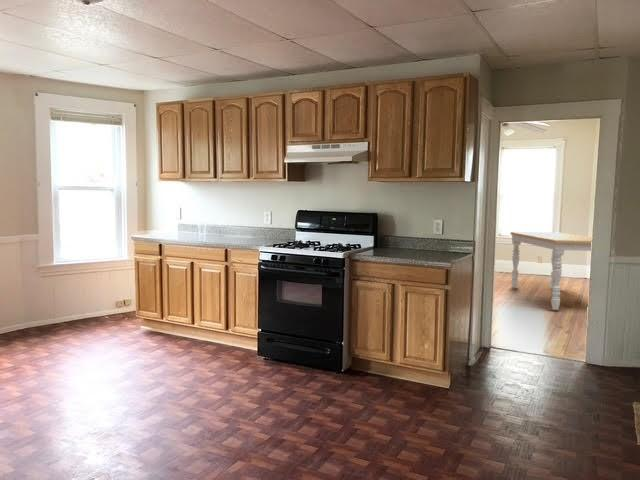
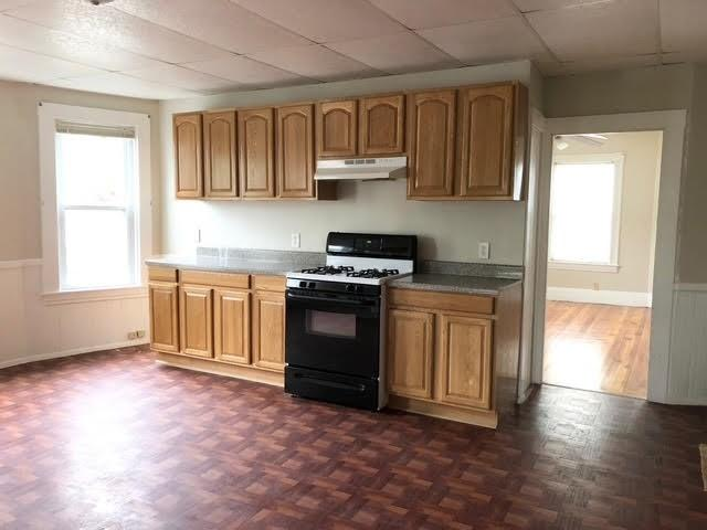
- dining table [510,231,593,311]
